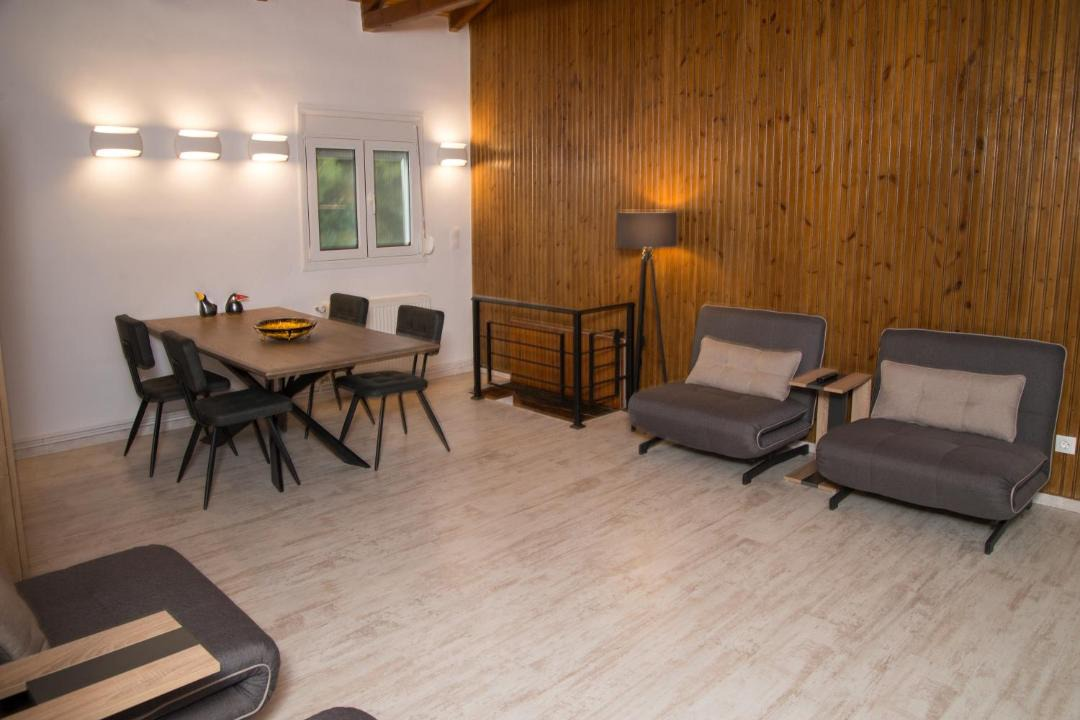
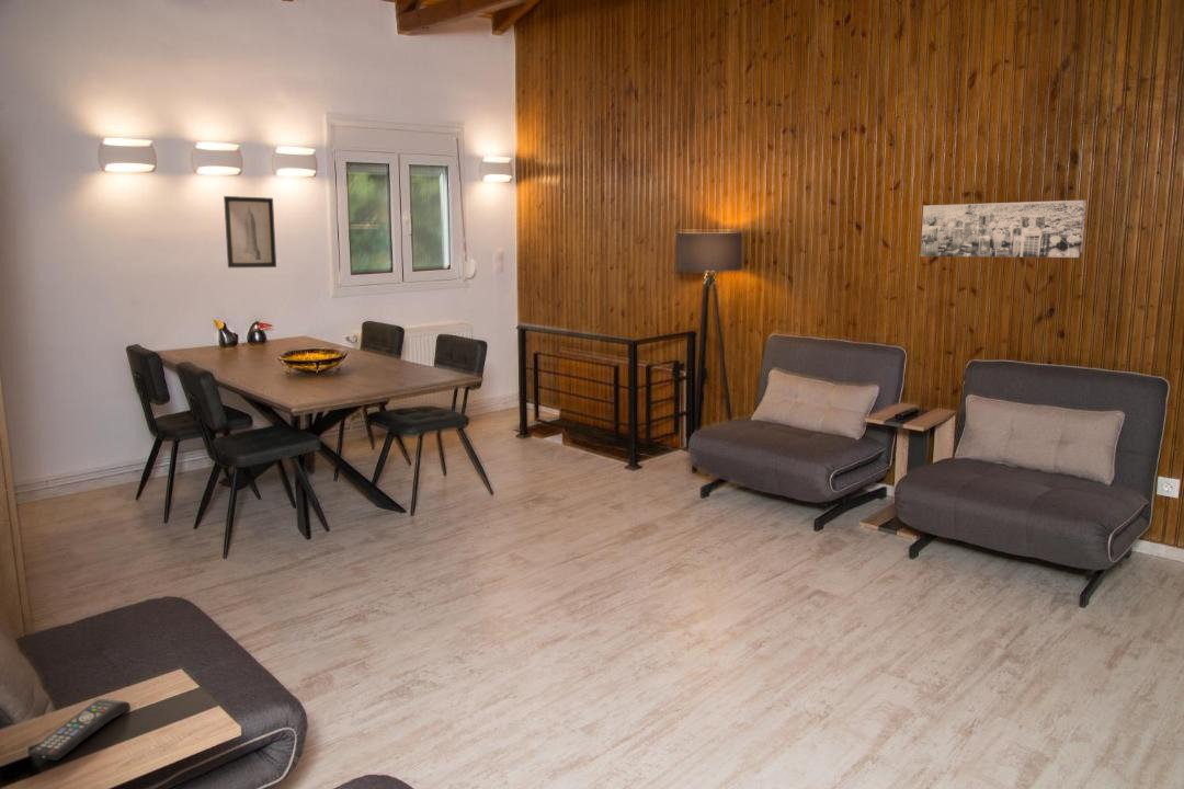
+ wall art [920,199,1088,259]
+ wall art [223,195,277,268]
+ remote control [29,698,132,761]
